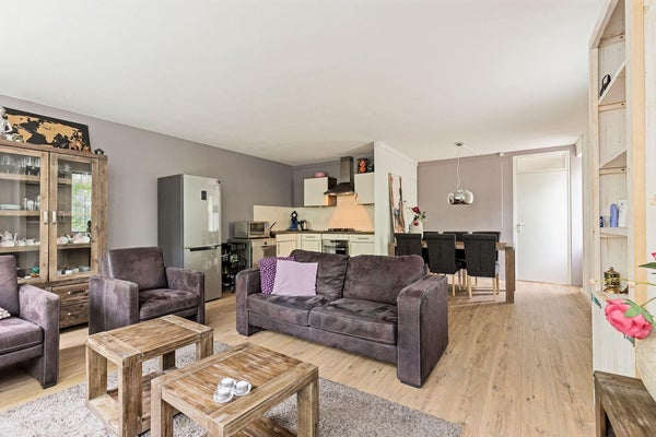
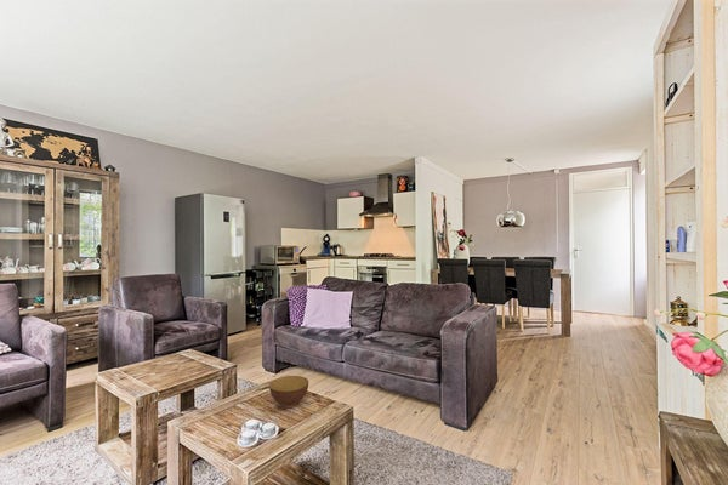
+ bowl [268,375,309,409]
